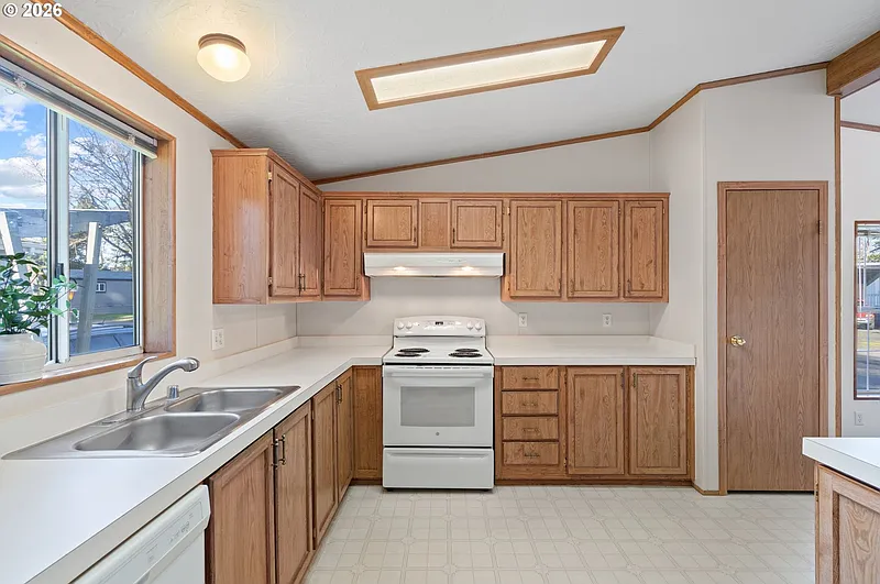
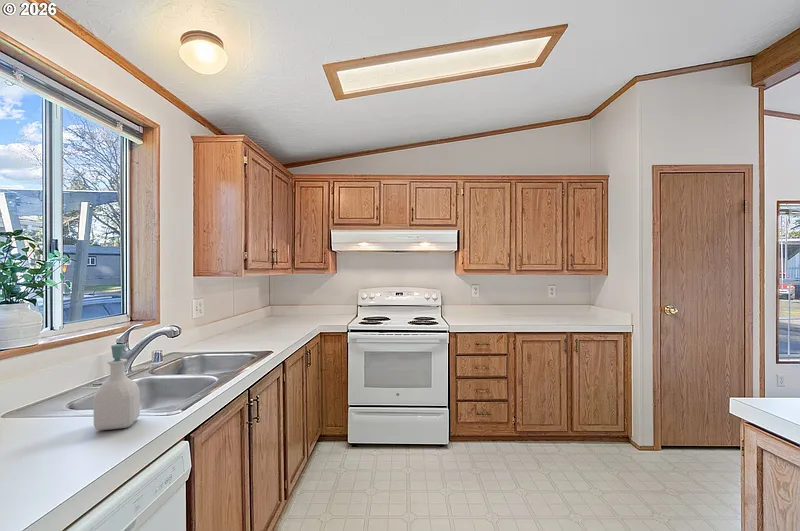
+ soap bottle [93,343,141,431]
